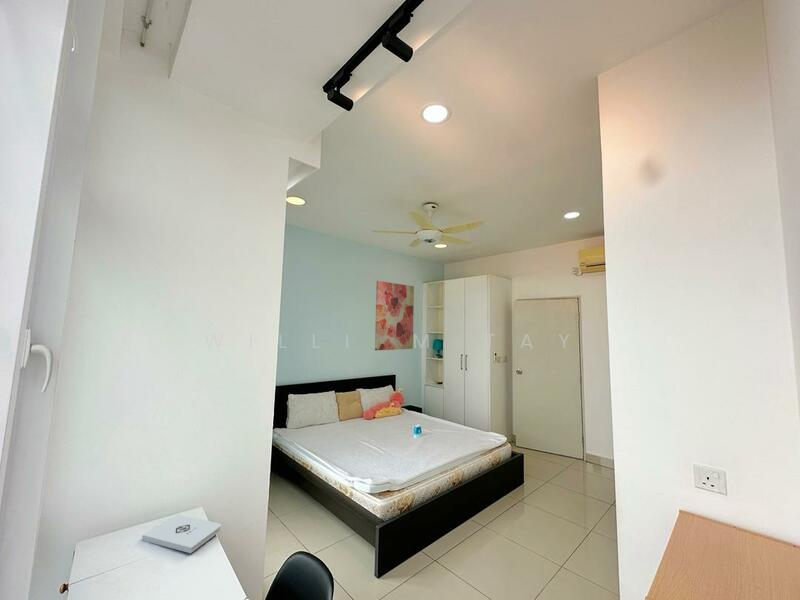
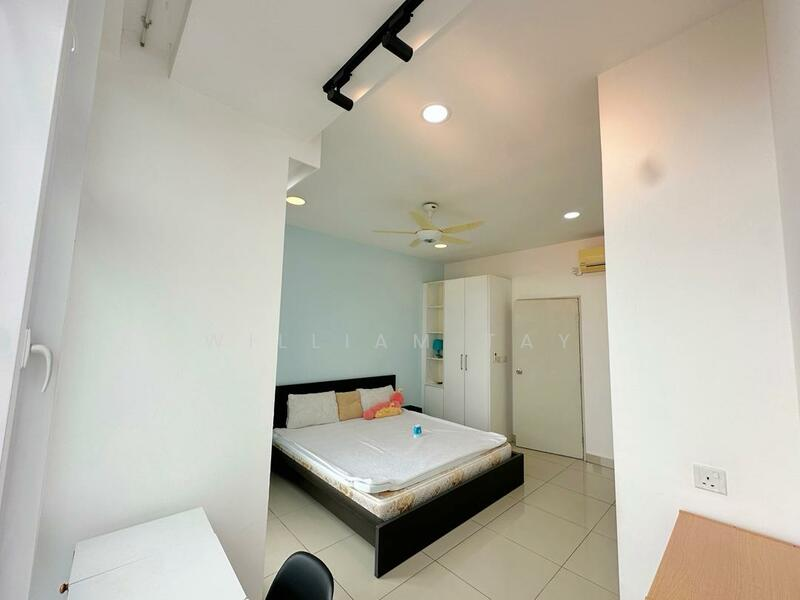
- notepad [141,514,222,554]
- wall art [374,280,415,351]
